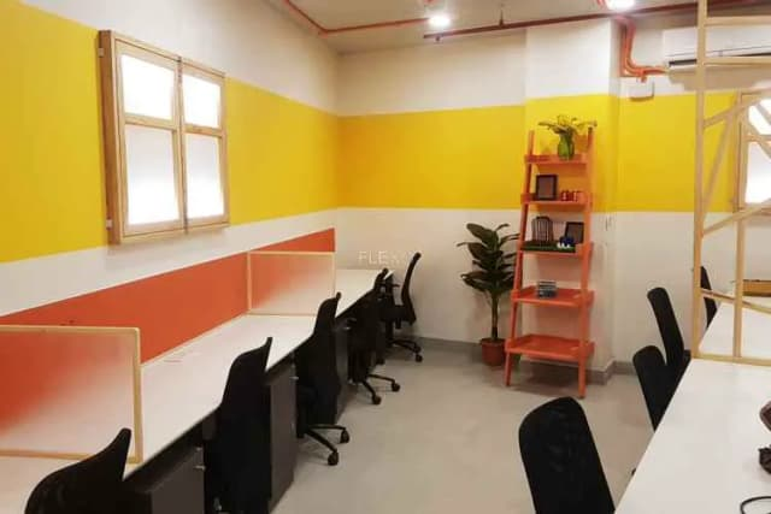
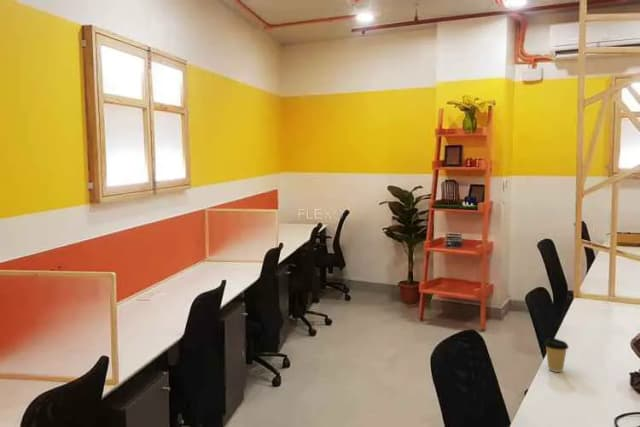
+ coffee cup [543,337,570,373]
